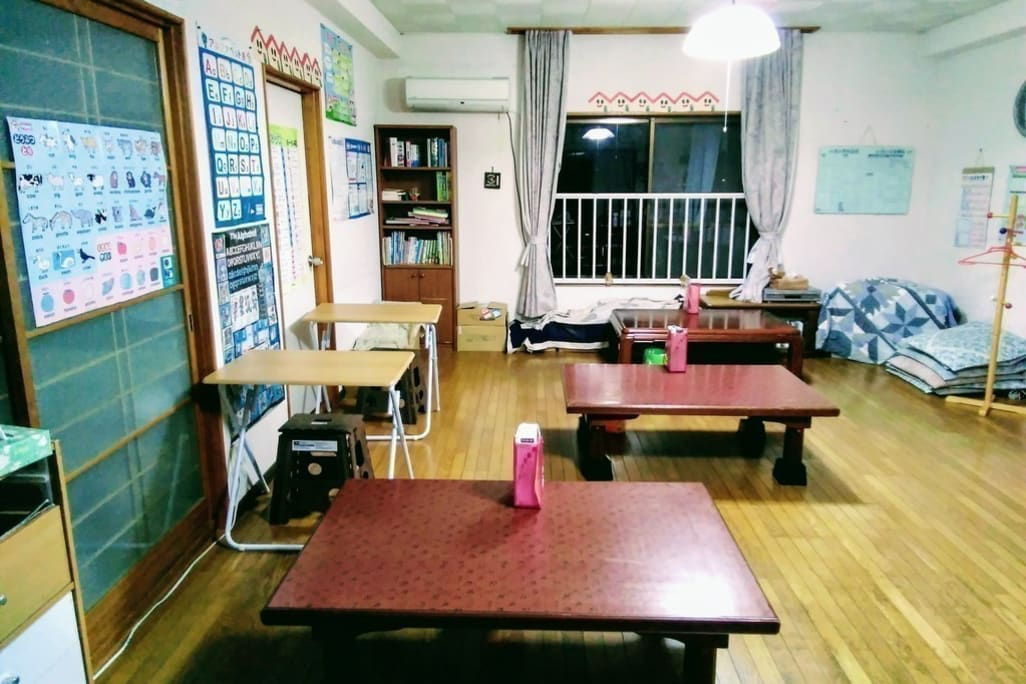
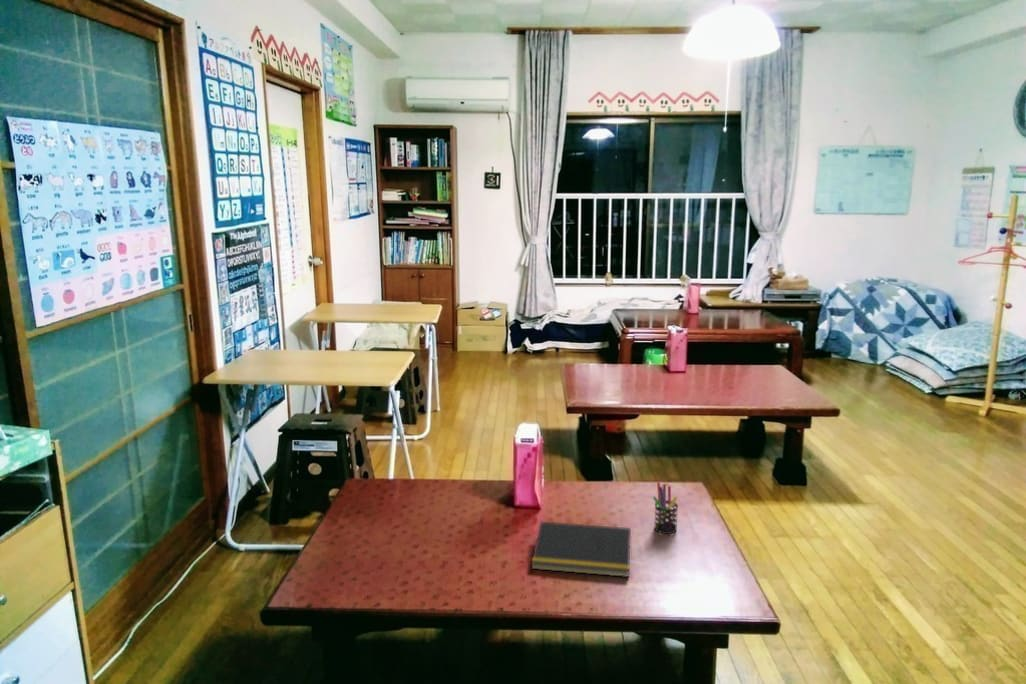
+ pen holder [652,481,679,535]
+ notepad [530,520,632,578]
